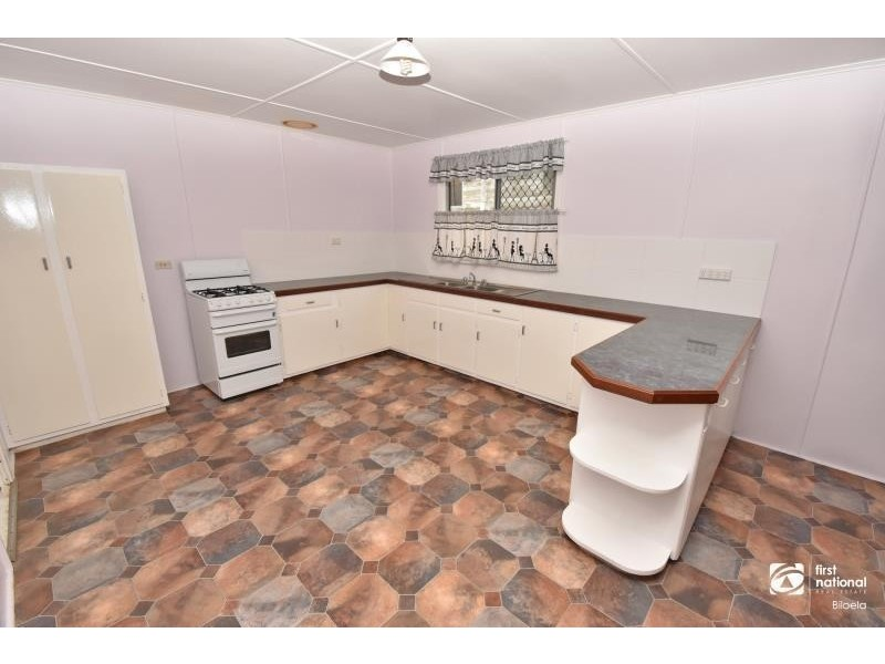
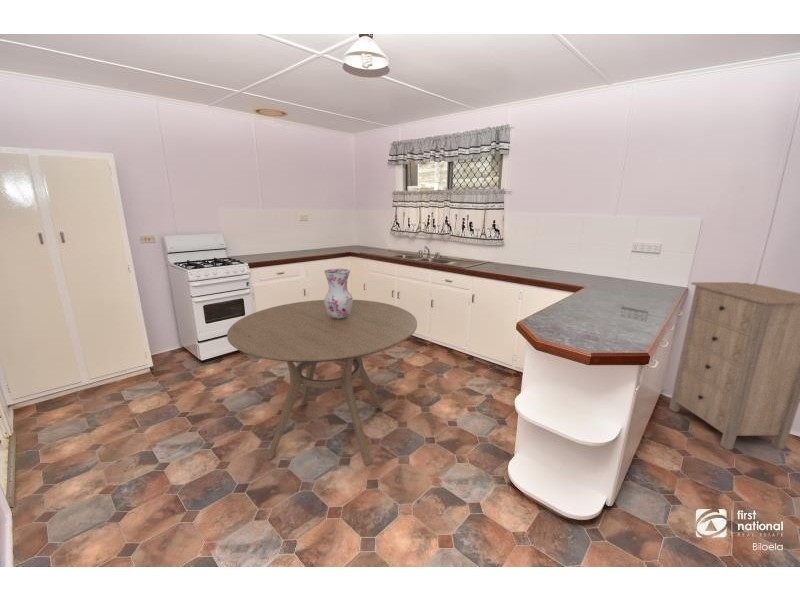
+ dining table [226,299,418,466]
+ vase [323,268,354,319]
+ storage cabinet [668,281,800,451]
